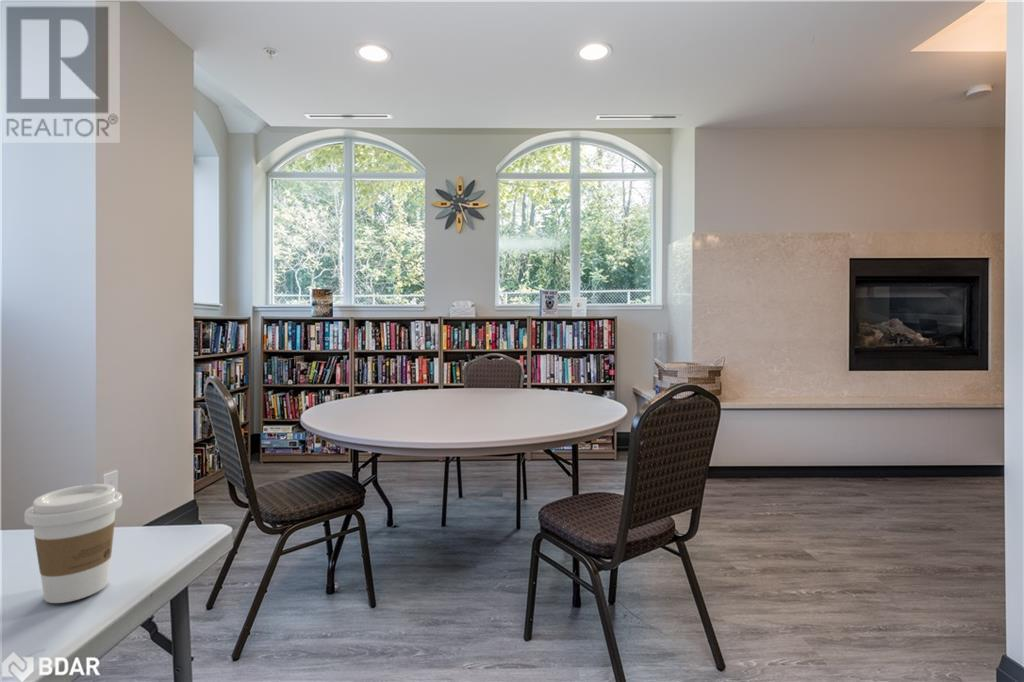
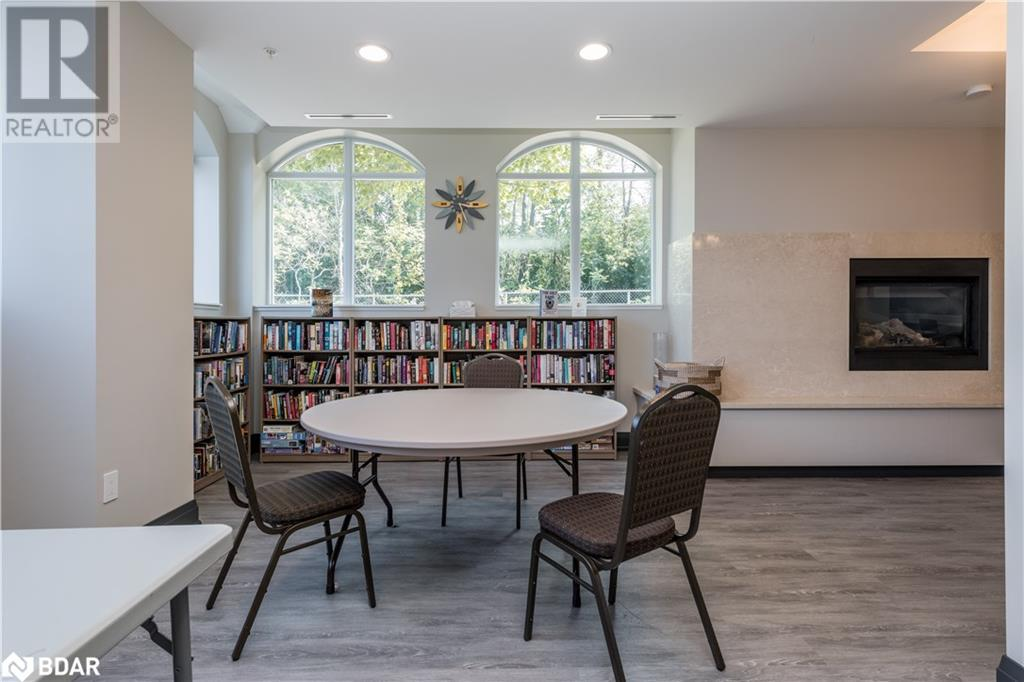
- coffee cup [23,483,123,604]
